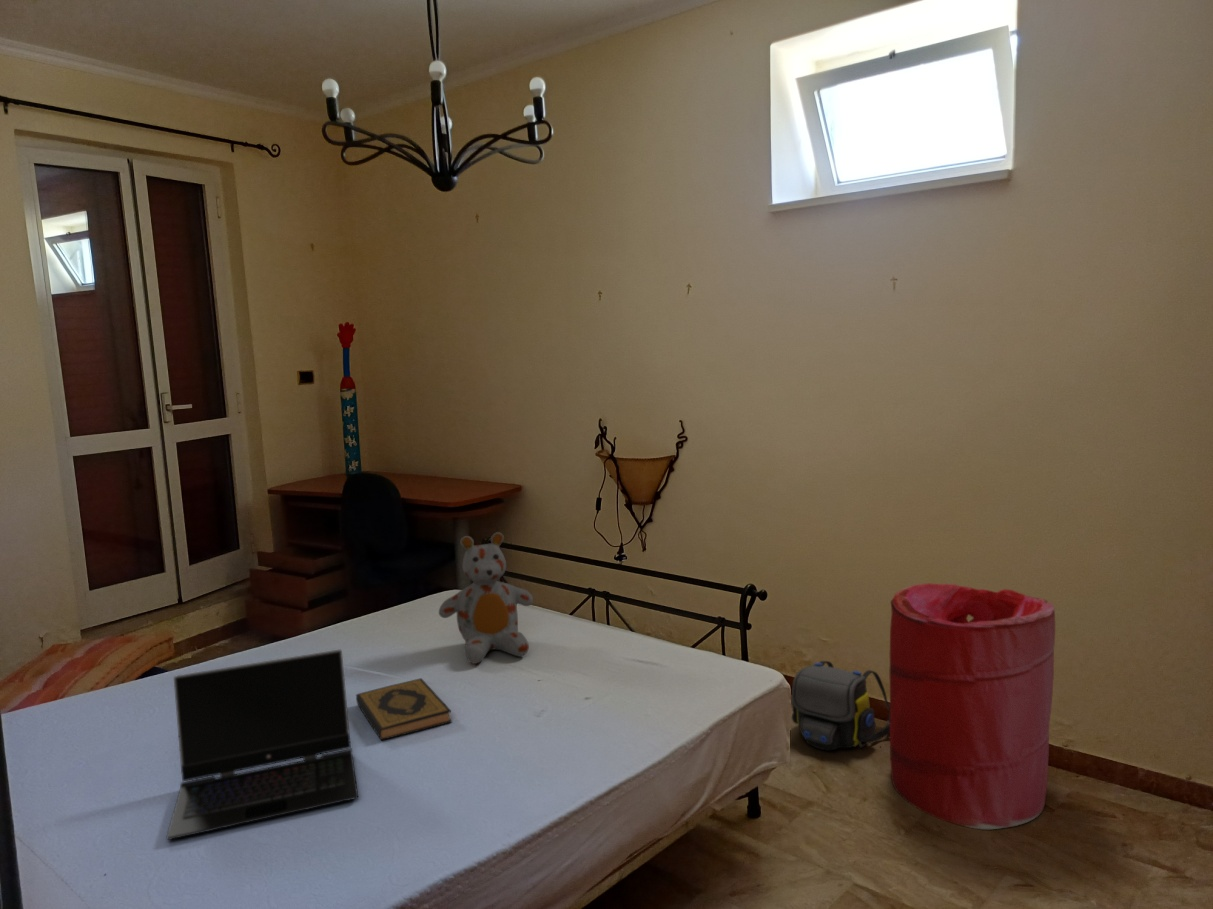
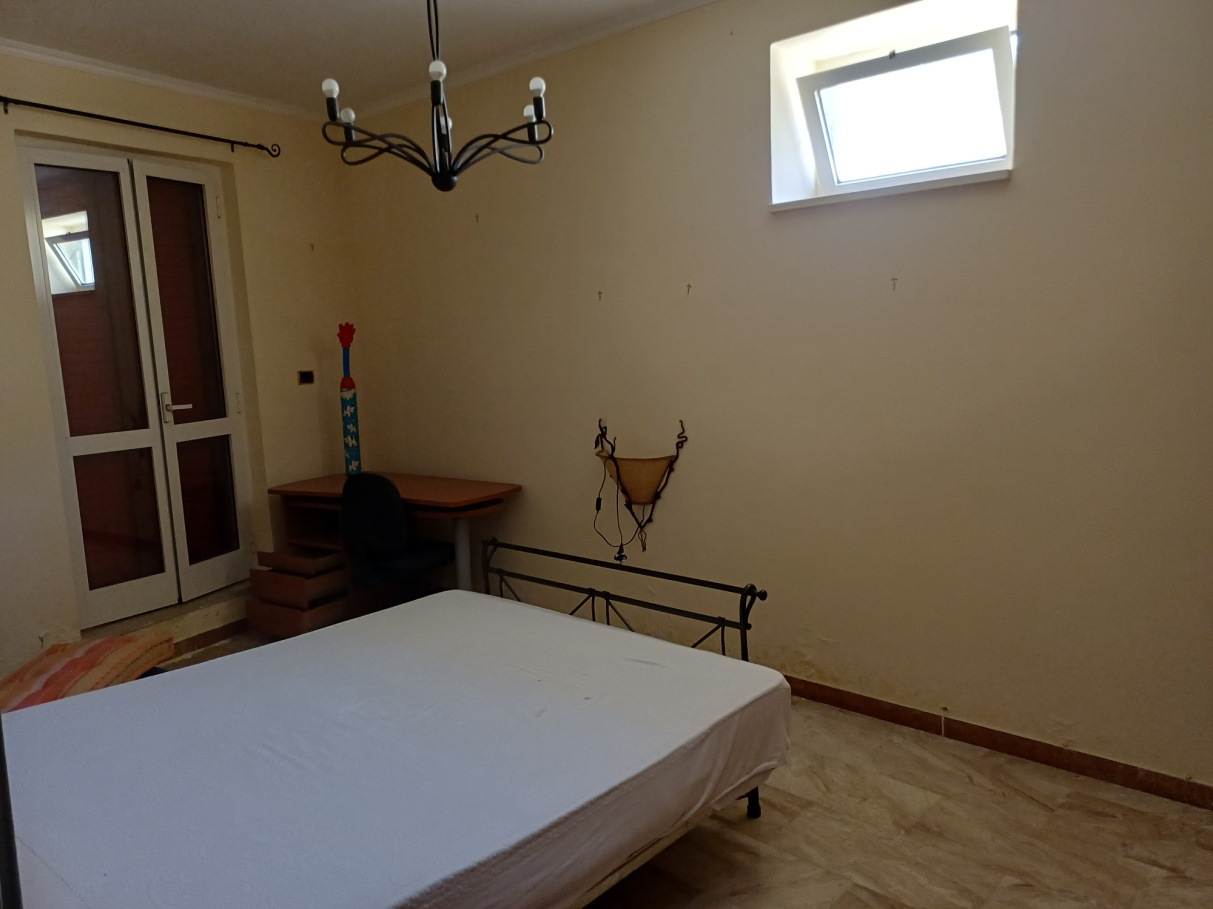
- hardback book [355,677,453,741]
- shoulder bag [791,660,890,752]
- stuffed bear [438,531,534,665]
- laundry hamper [889,582,1056,830]
- laptop computer [166,649,359,841]
